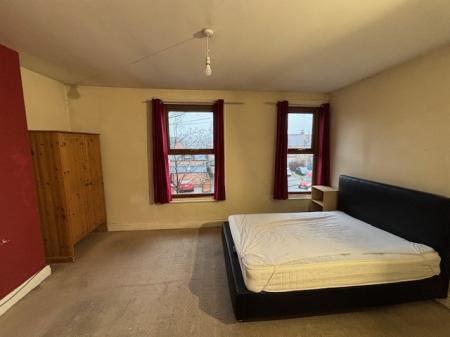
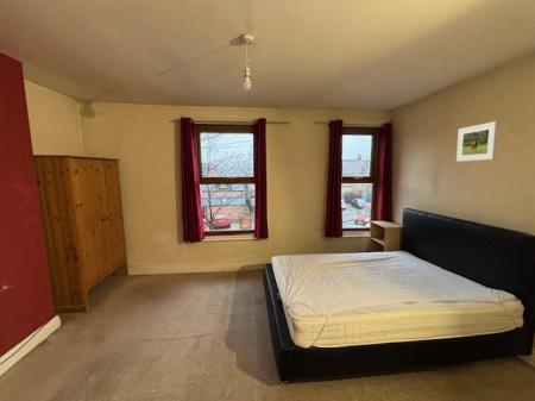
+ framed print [455,120,499,163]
